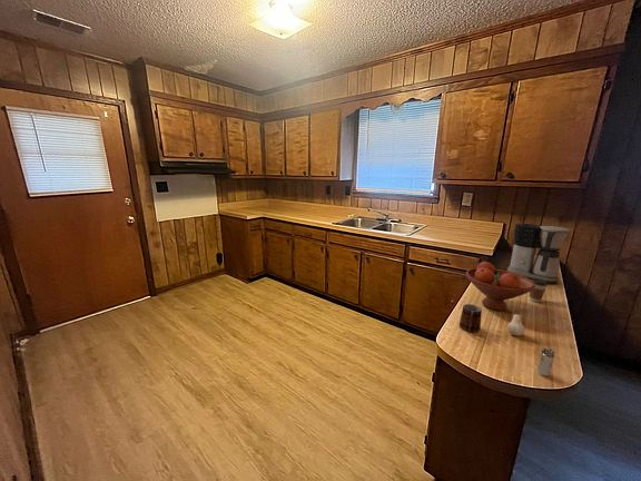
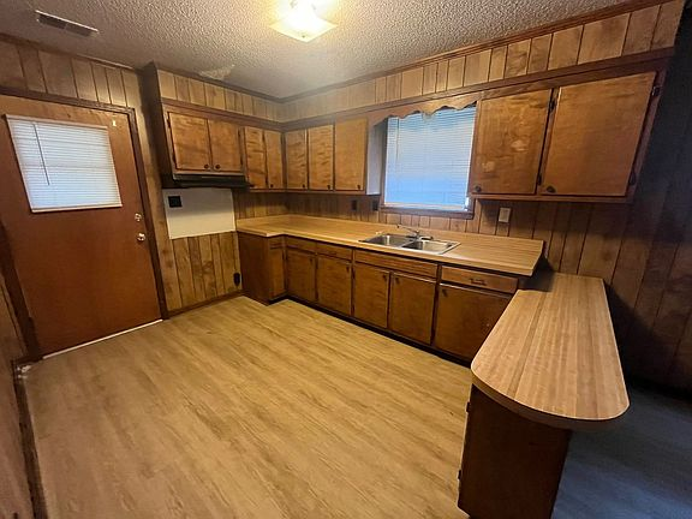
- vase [506,313,526,337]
- coffee cup [529,278,549,303]
- coffee maker [506,223,570,285]
- mug [458,303,483,334]
- shaker [536,346,556,377]
- fruit bowl [465,261,535,312]
